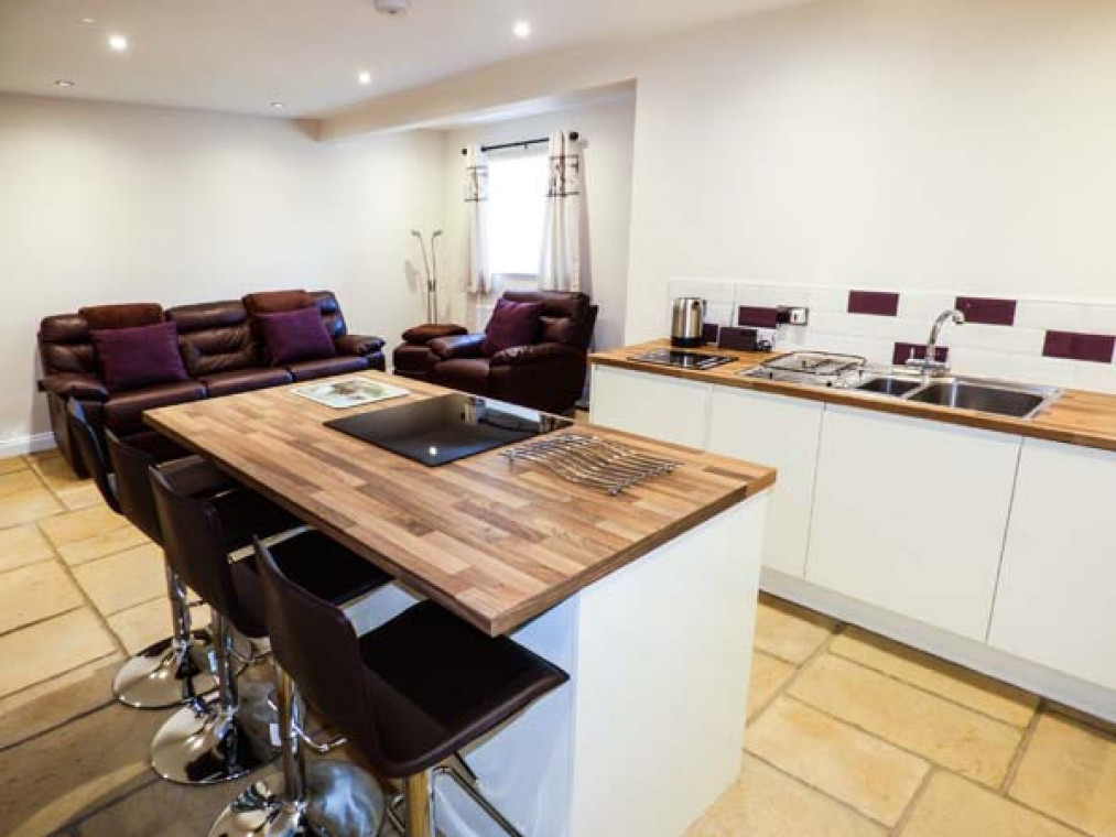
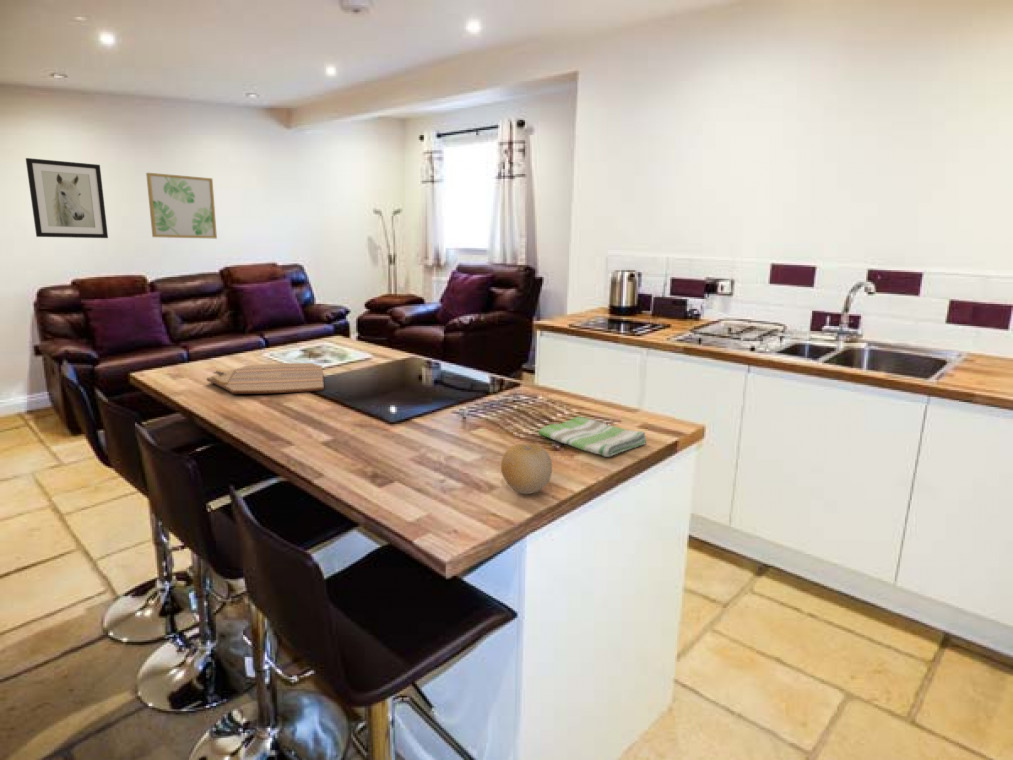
+ dish towel [537,415,648,458]
+ cutting board [206,362,325,394]
+ fruit [500,443,553,495]
+ wall art [25,157,109,239]
+ wall art [145,172,218,240]
